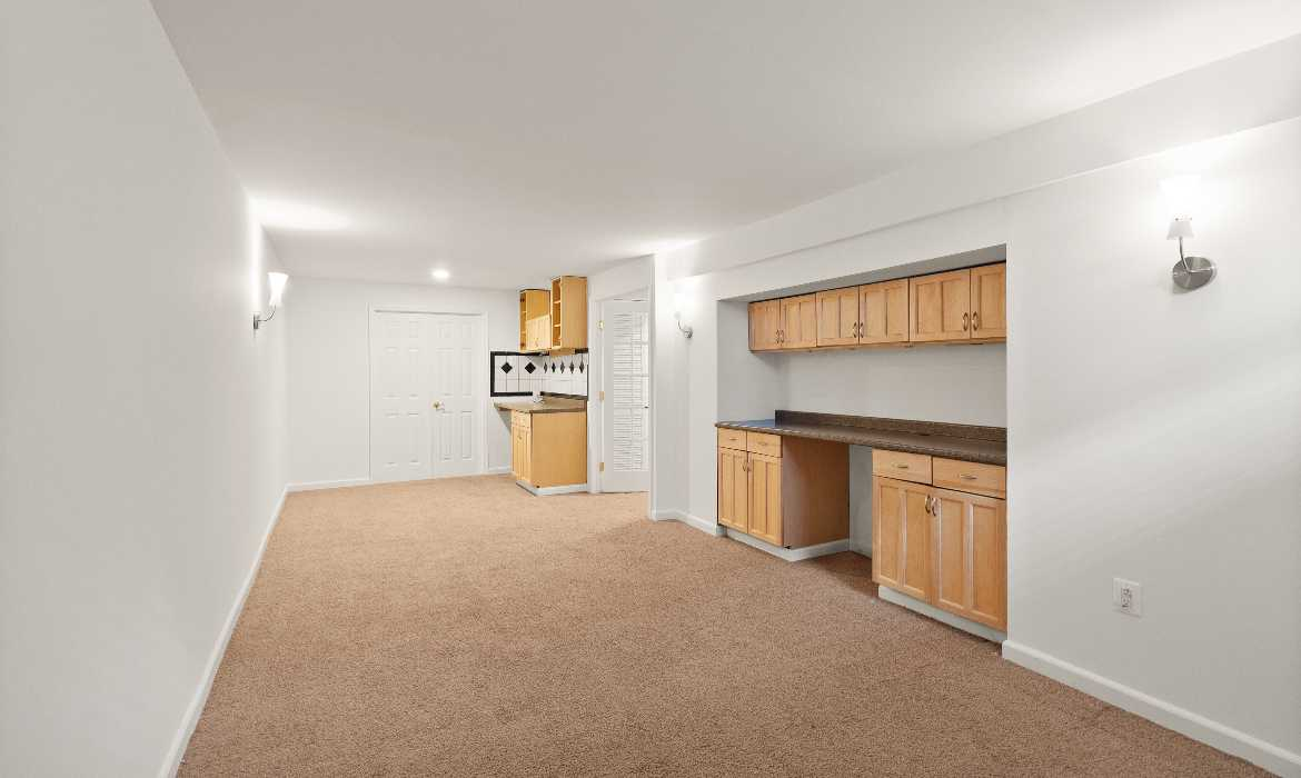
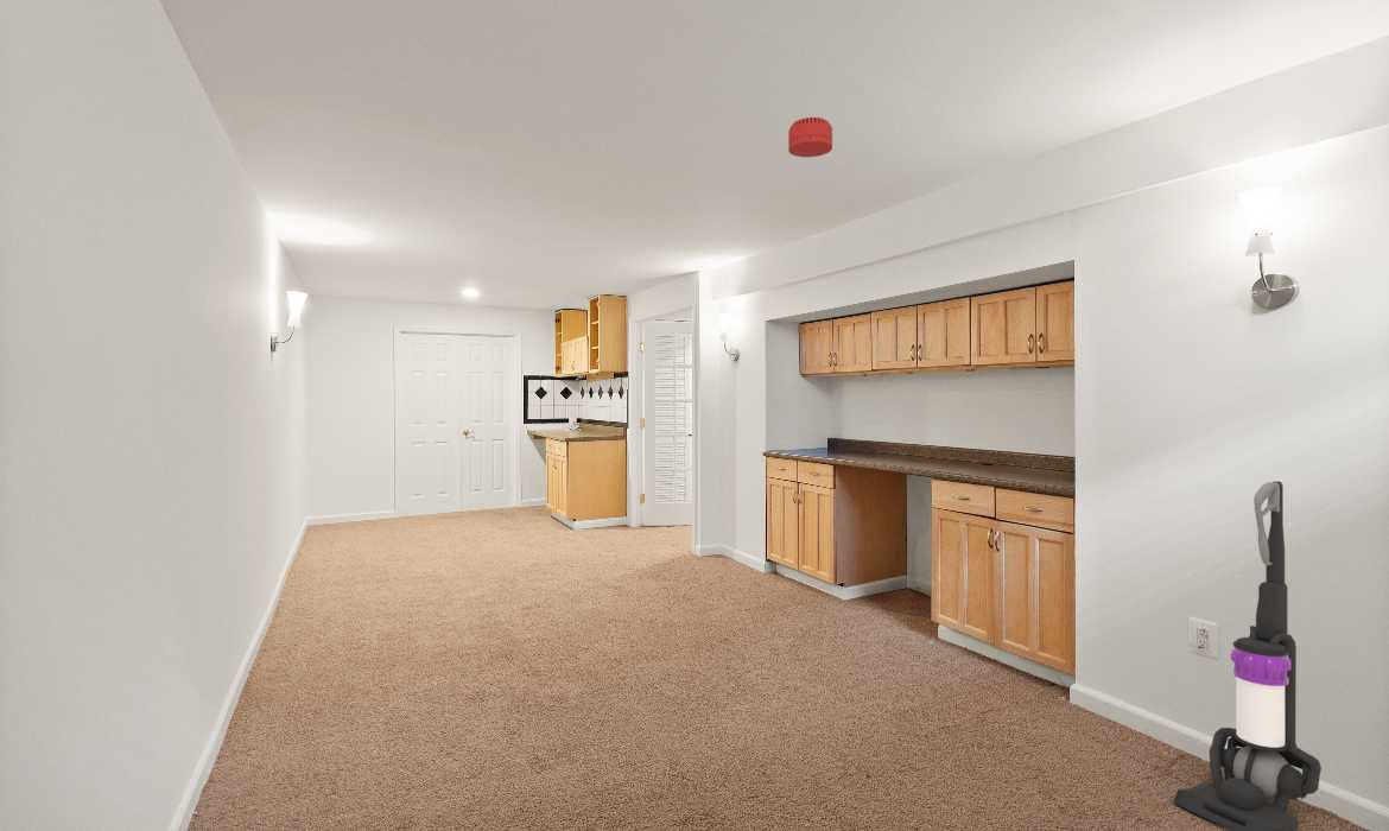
+ vacuum cleaner [1173,480,1323,831]
+ smoke detector [787,116,833,158]
